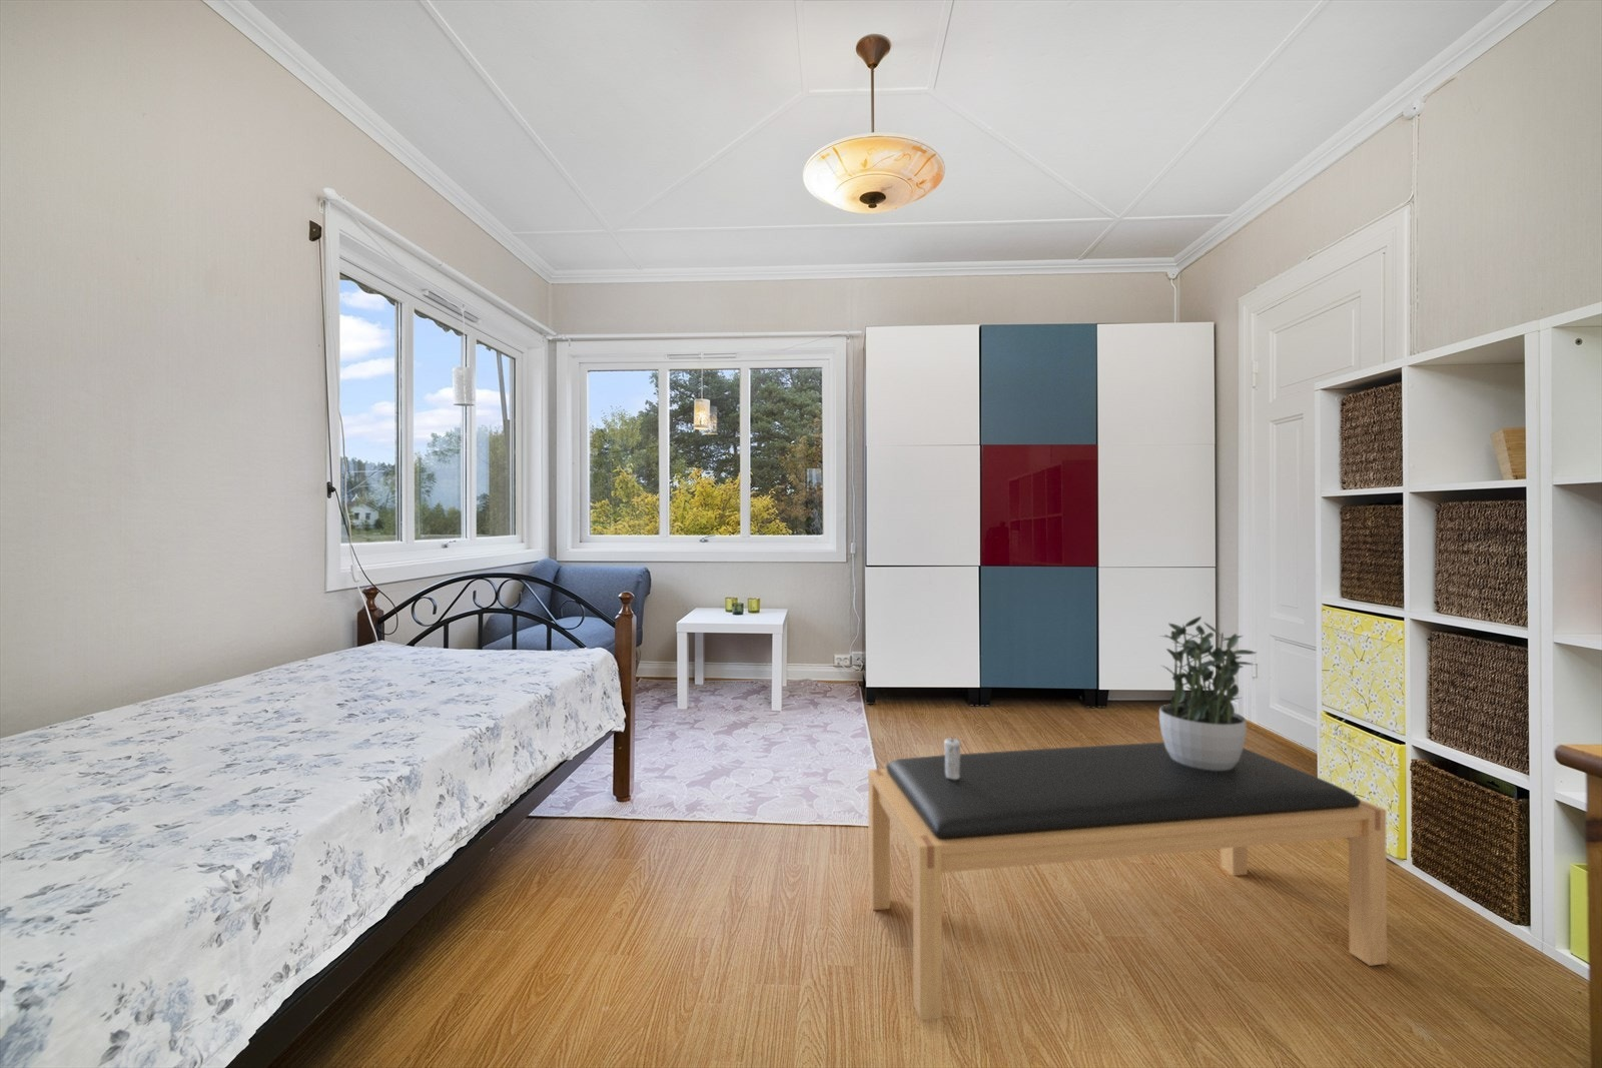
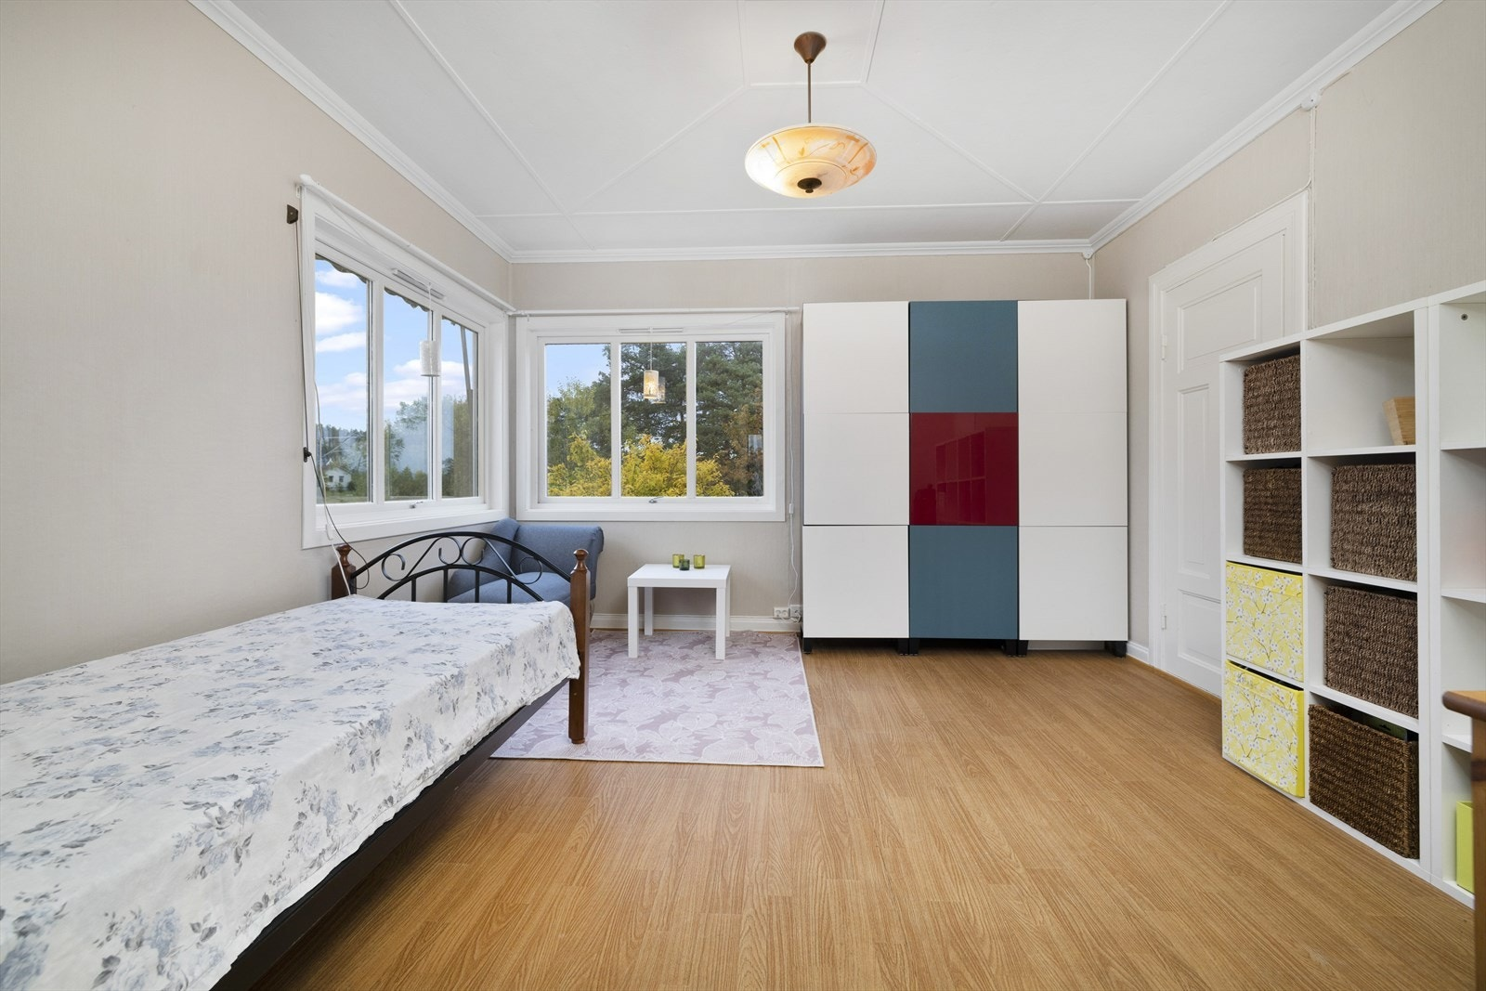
- candle [943,738,962,780]
- potted plant [1159,615,1258,771]
- bench [867,741,1387,1022]
